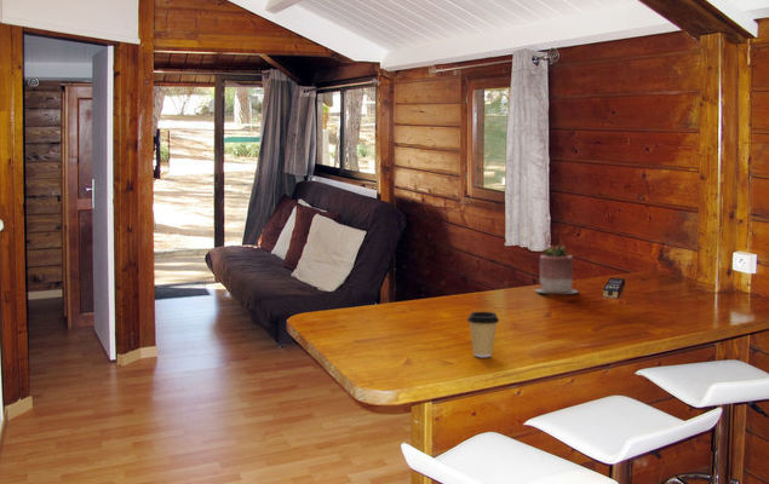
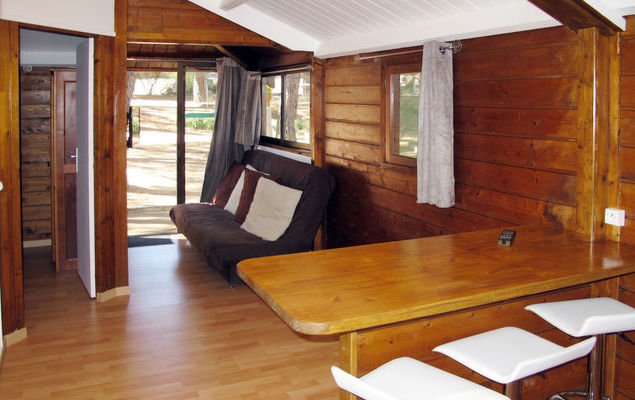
- succulent planter [534,244,579,295]
- coffee cup [466,311,500,358]
